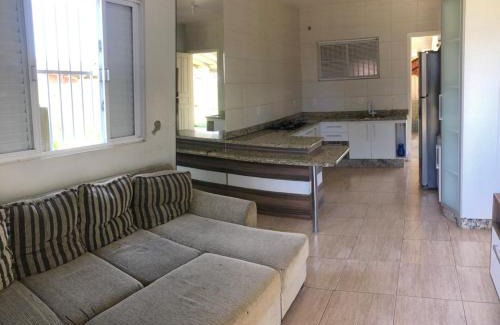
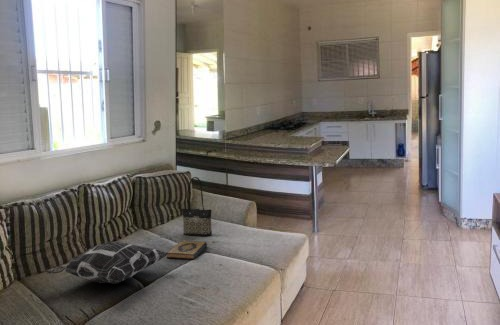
+ decorative pillow [45,241,168,285]
+ tote bag [181,176,213,237]
+ hardback book [166,240,208,260]
